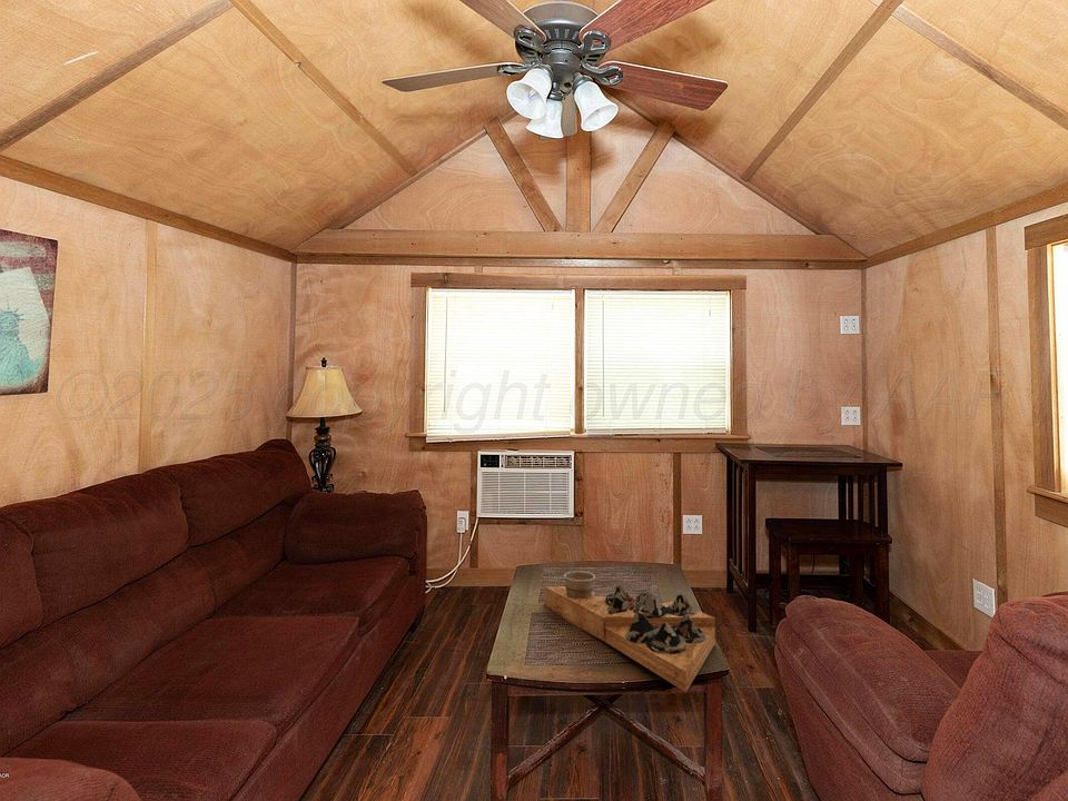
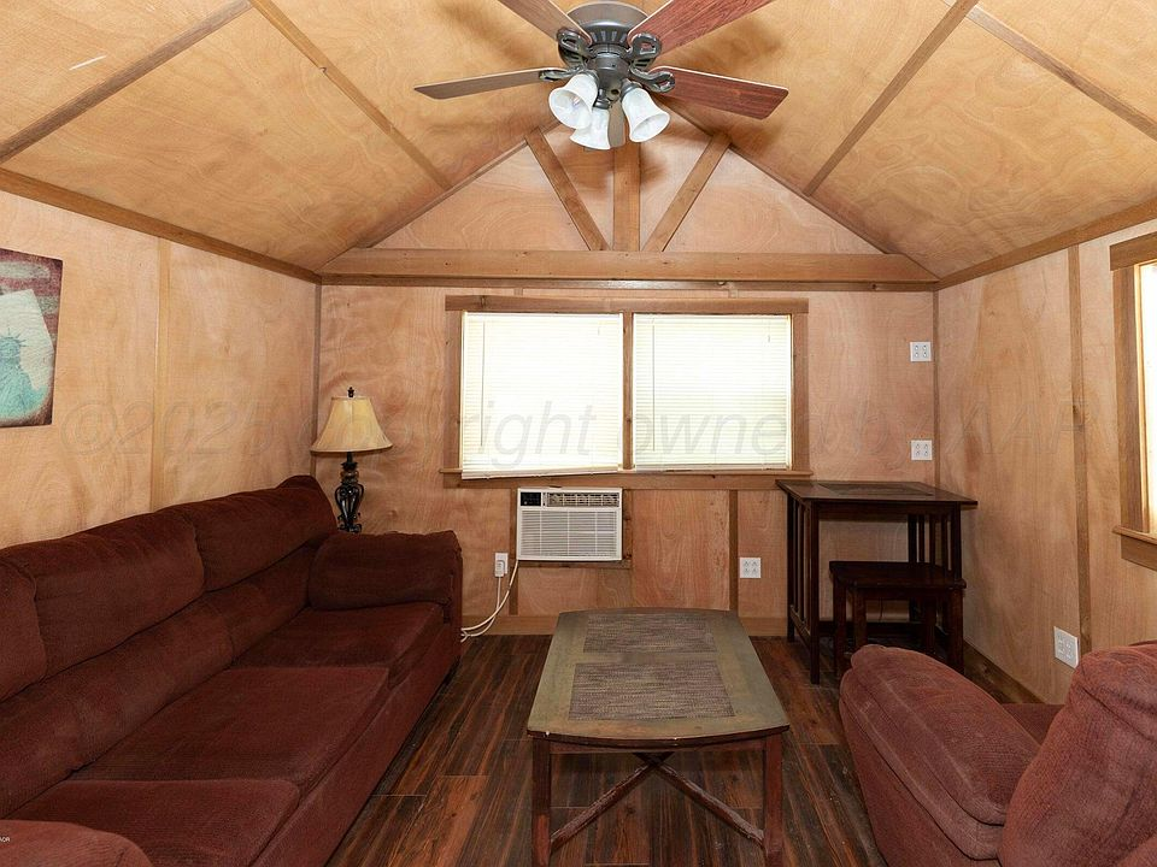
- decorative tray [543,570,716,693]
